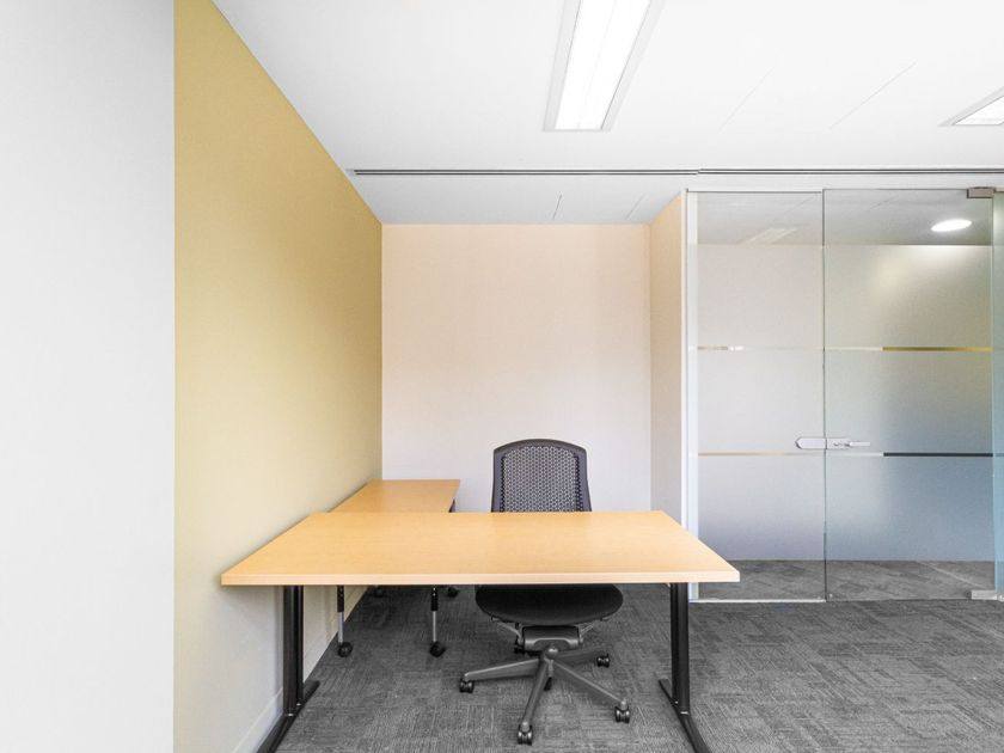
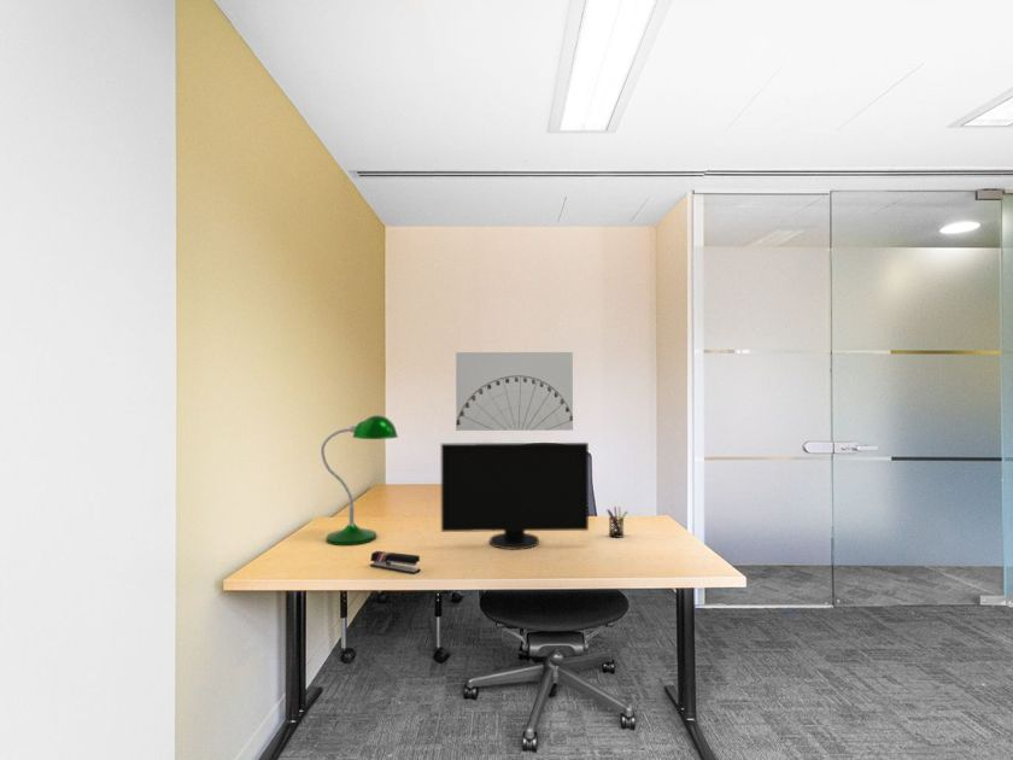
+ pen holder [605,505,628,539]
+ desk lamp [320,414,399,546]
+ stapler [369,550,422,575]
+ computer monitor [440,442,590,550]
+ wall art [455,351,574,432]
